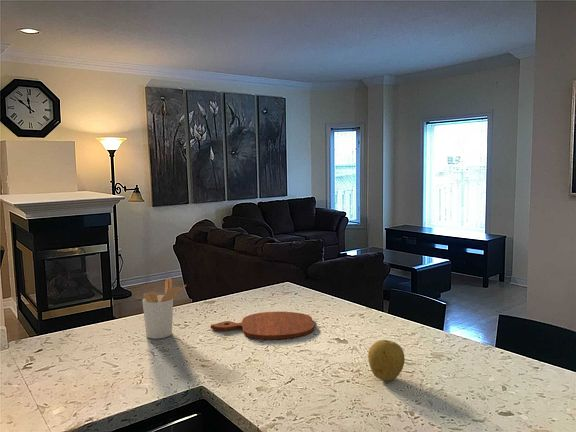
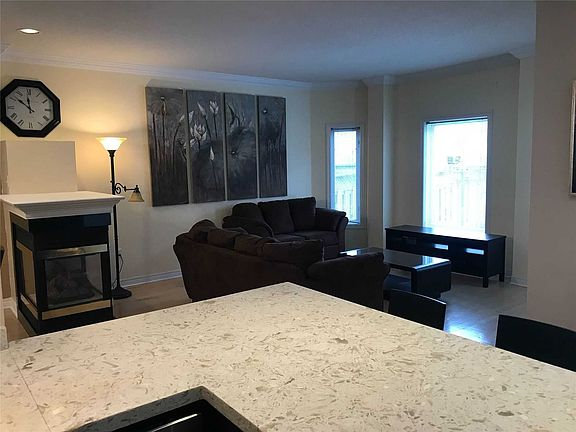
- cutting board [210,311,316,340]
- fruit [367,339,406,382]
- utensil holder [142,277,187,340]
